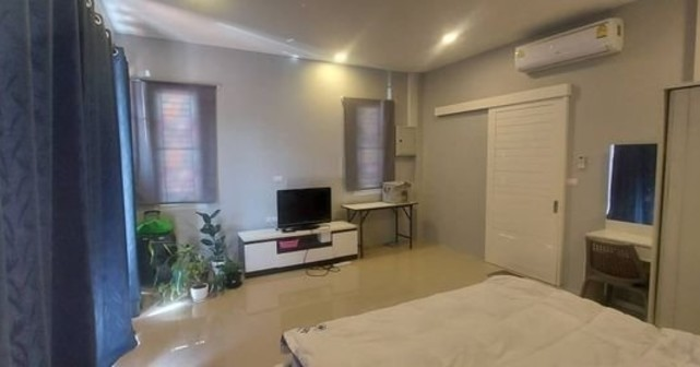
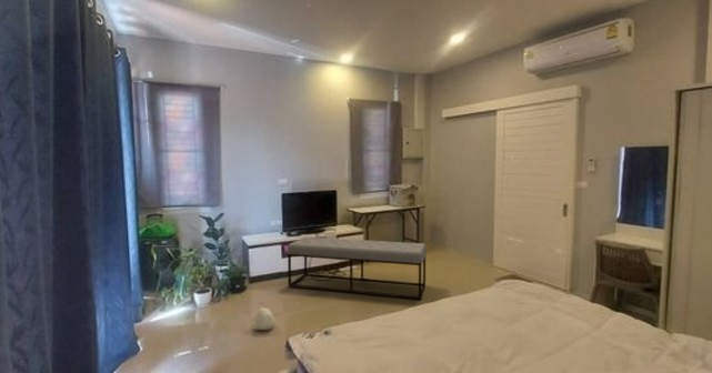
+ bench [287,235,428,301]
+ plush toy [253,301,275,331]
